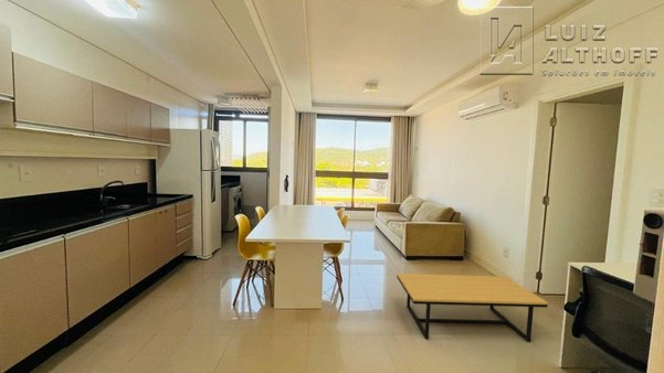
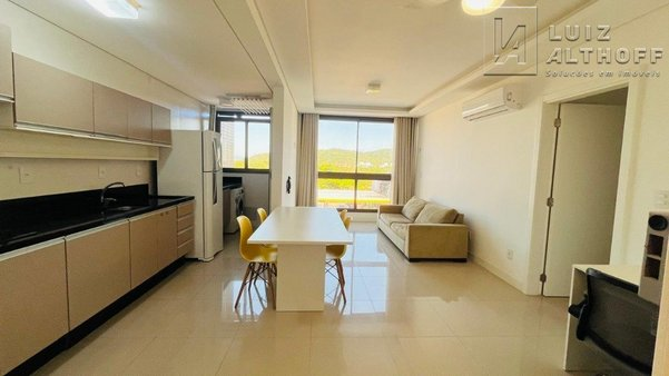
- coffee table [396,273,549,343]
